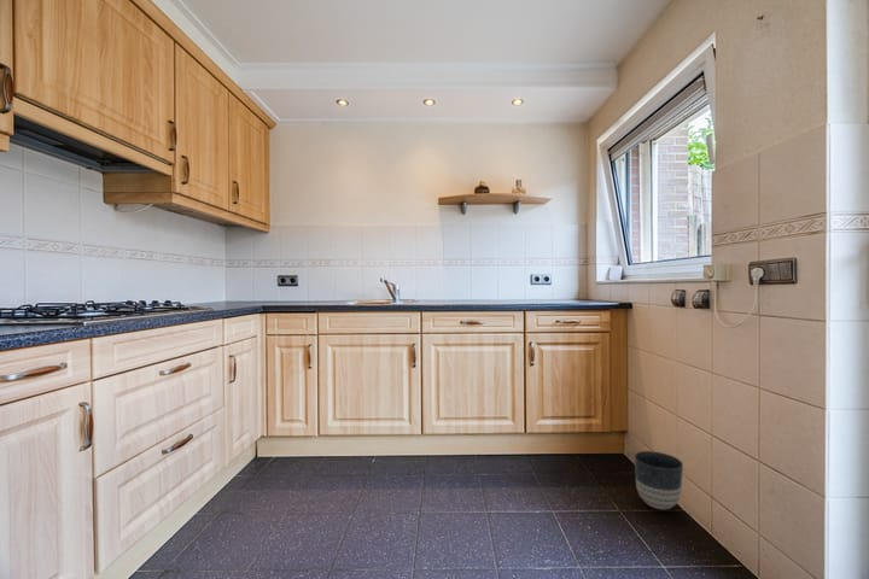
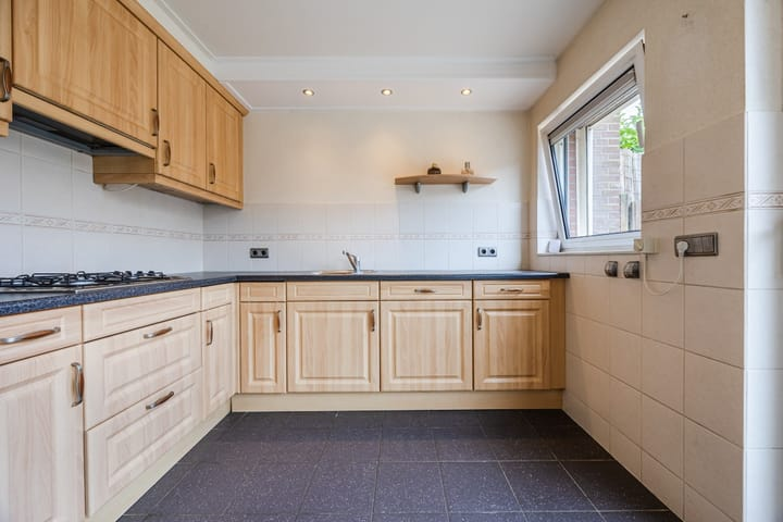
- planter [634,450,684,511]
